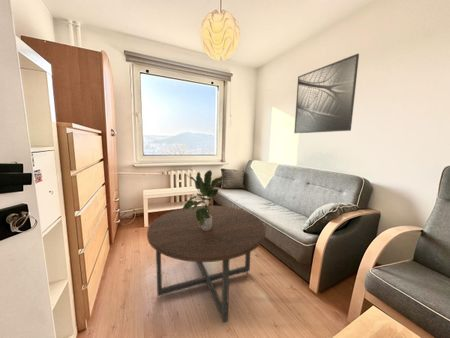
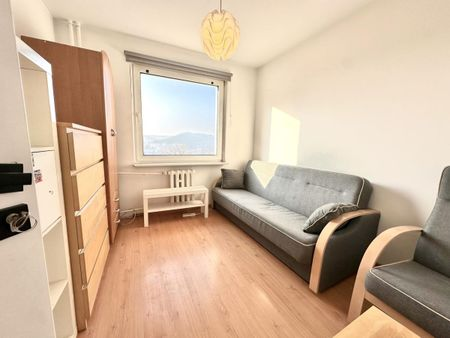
- potted plant [182,169,225,230]
- coffee table [146,205,266,326]
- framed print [293,53,360,134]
